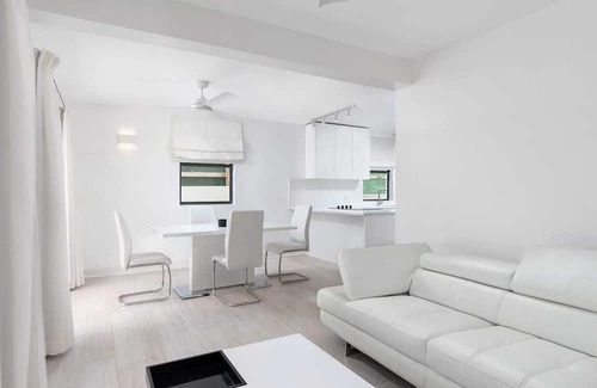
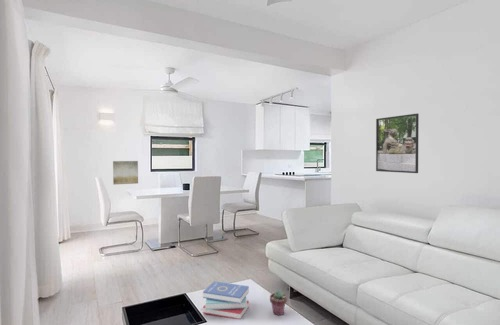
+ book [202,280,250,320]
+ potted succulent [269,289,288,316]
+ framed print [375,112,420,174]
+ wall art [112,160,139,186]
